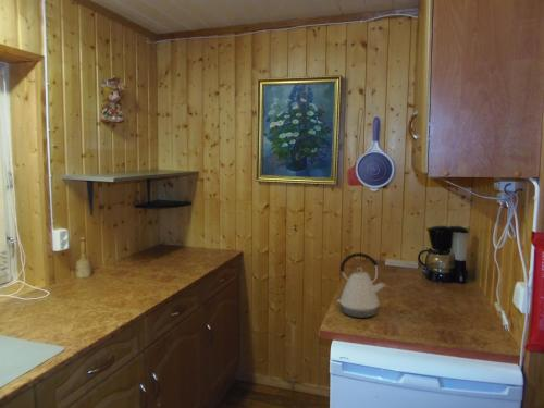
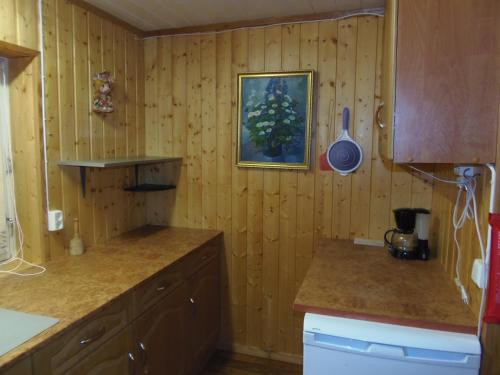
- kettle [336,251,386,319]
